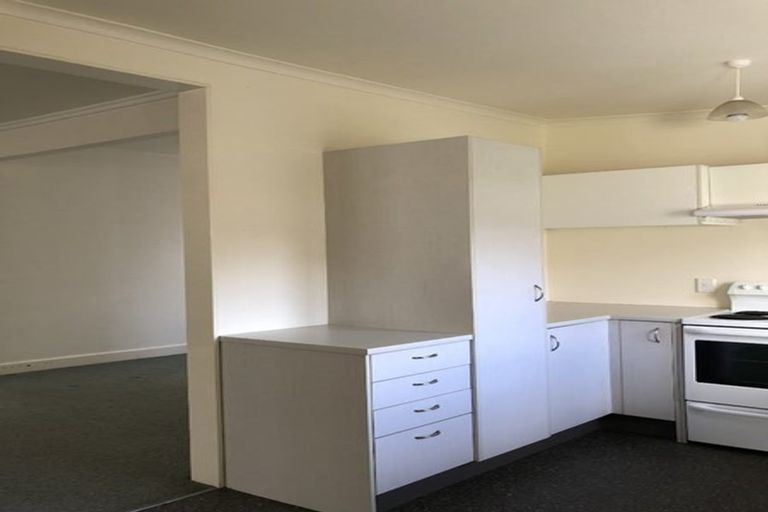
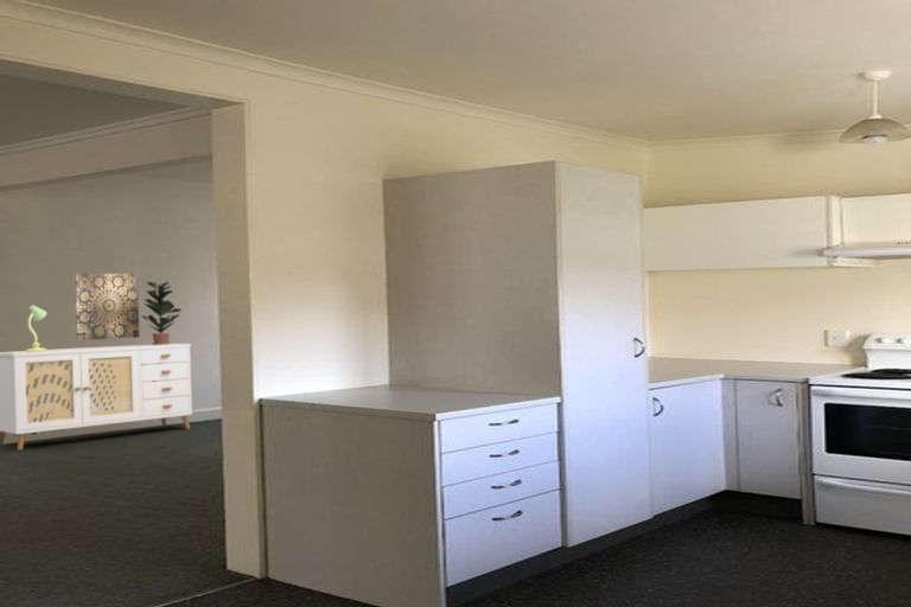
+ wall art [72,273,141,341]
+ sideboard [0,343,193,451]
+ potted plant [141,280,183,345]
+ table lamp [25,304,47,352]
